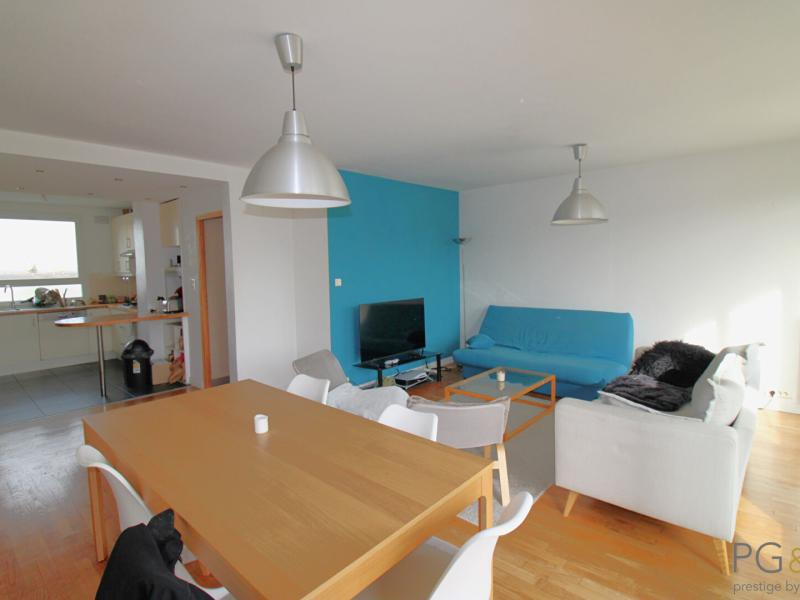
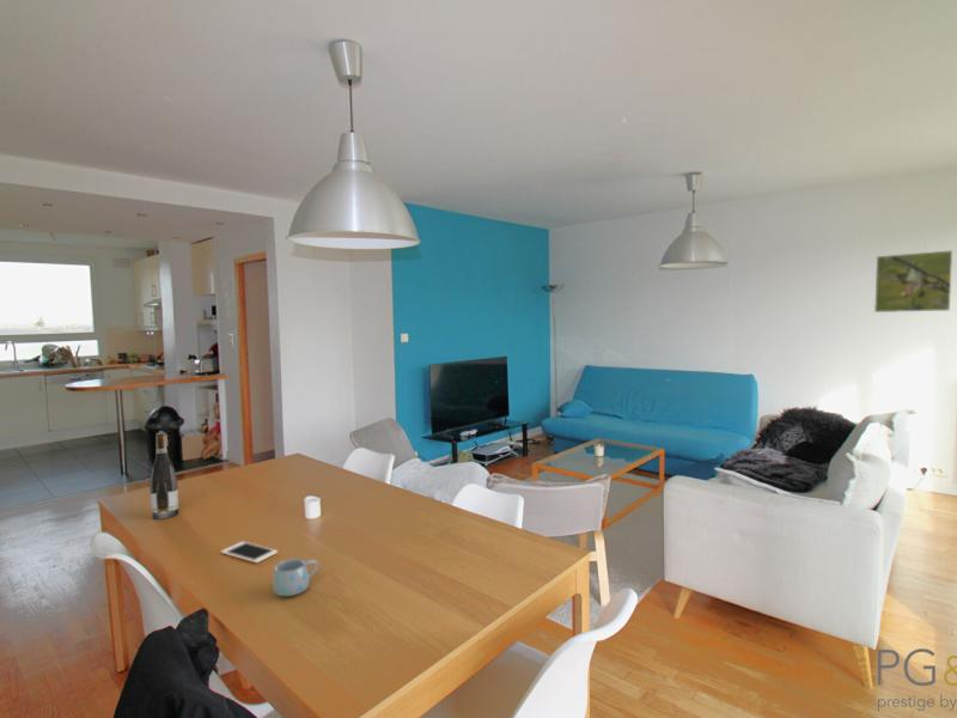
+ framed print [873,249,953,314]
+ mug [272,558,319,597]
+ wine bottle [148,432,179,521]
+ cell phone [220,541,279,564]
